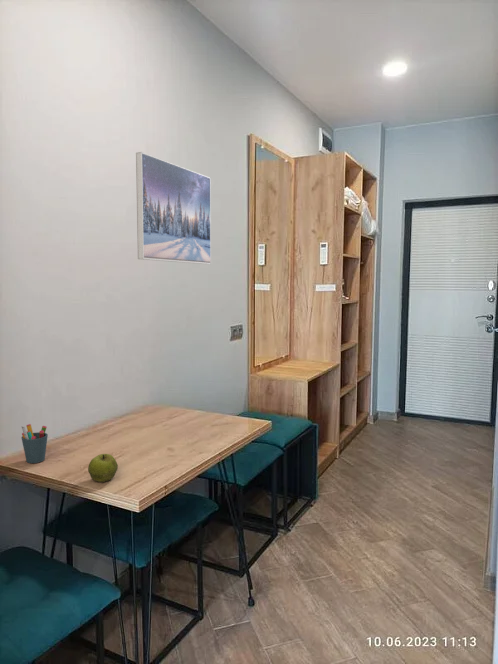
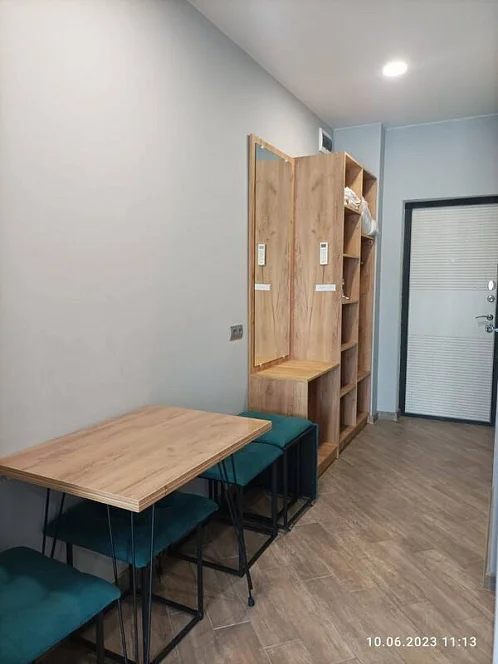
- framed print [135,151,212,265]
- pen holder [20,423,49,464]
- apple [87,453,119,483]
